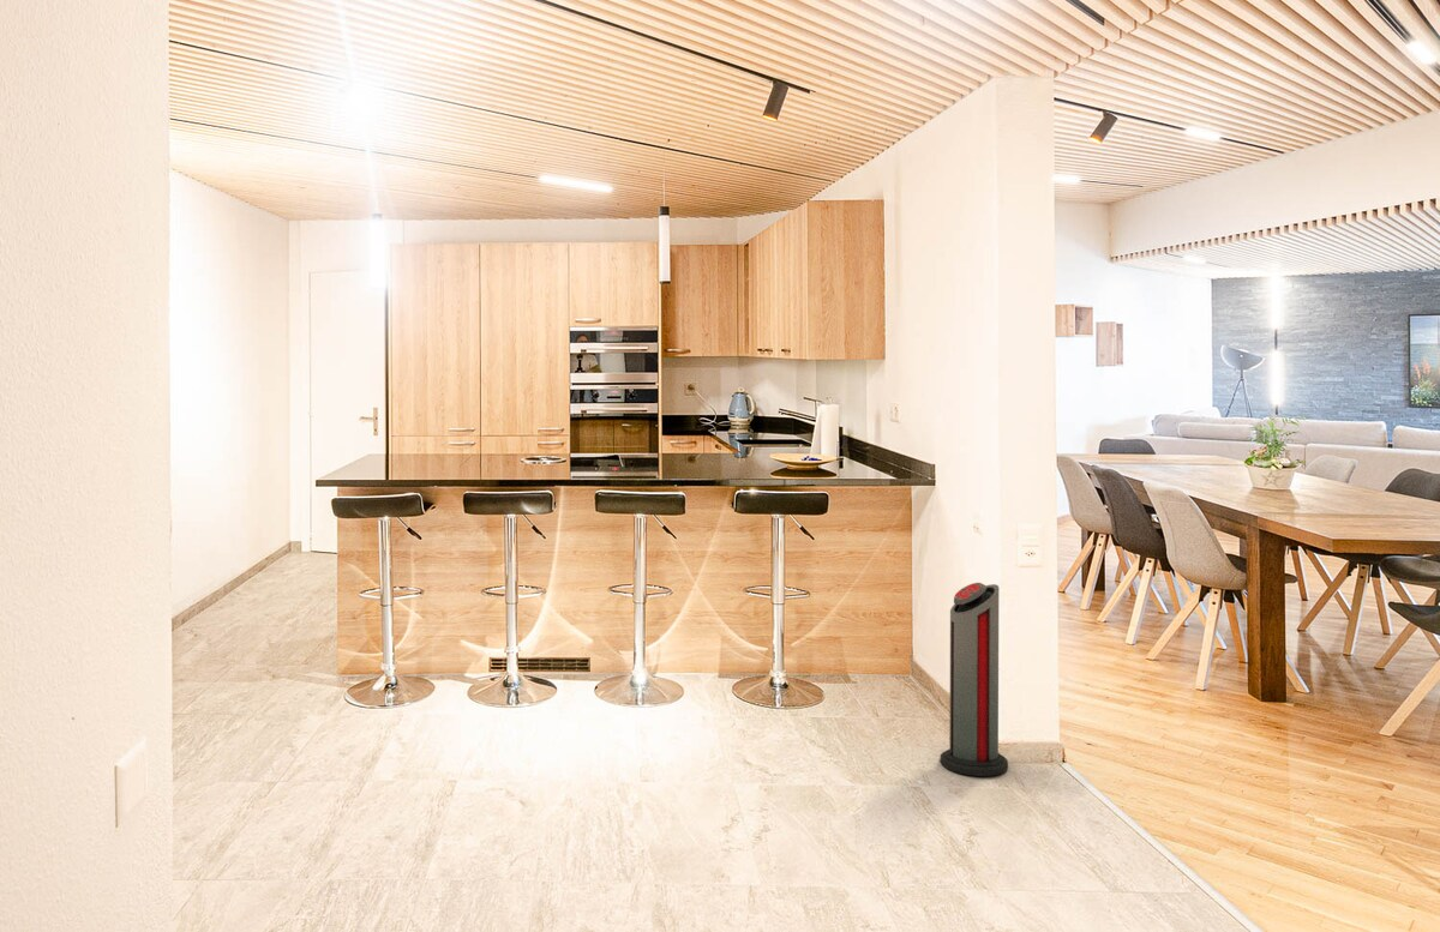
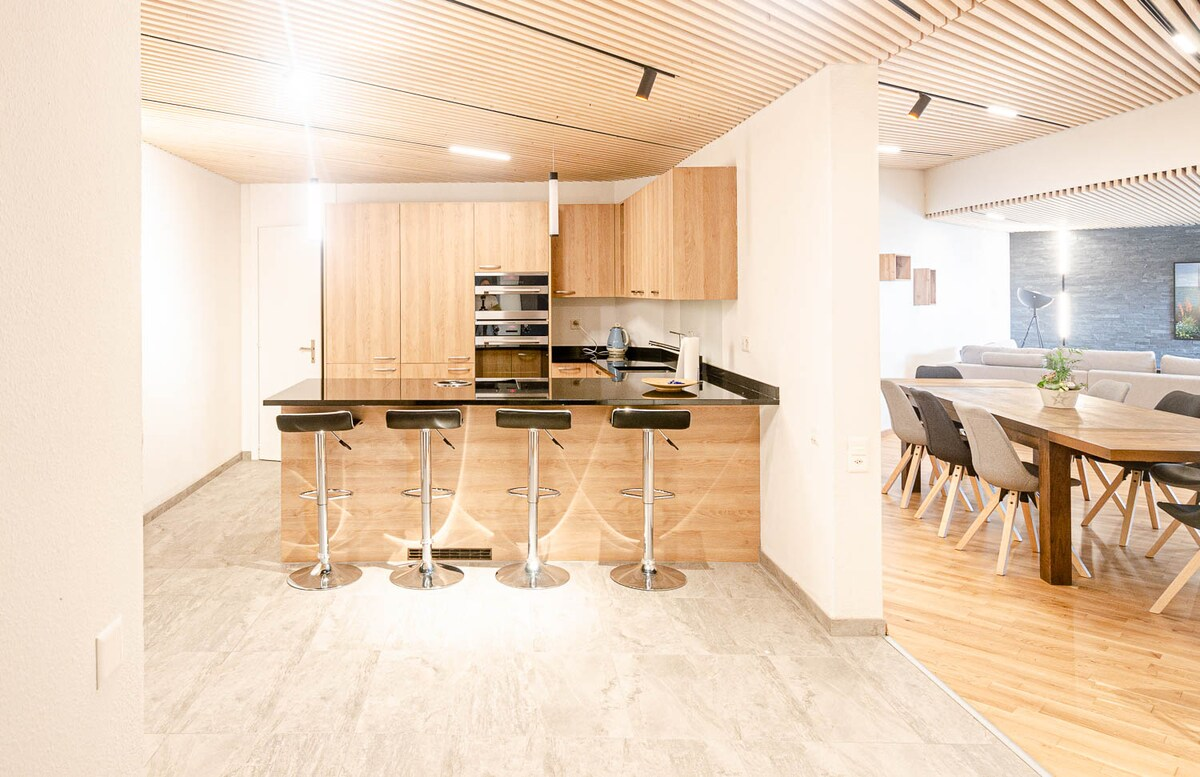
- air purifier [940,582,1009,777]
